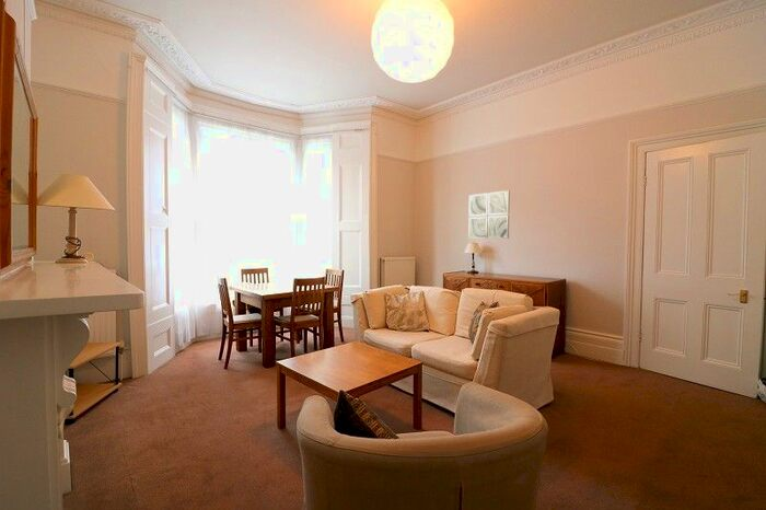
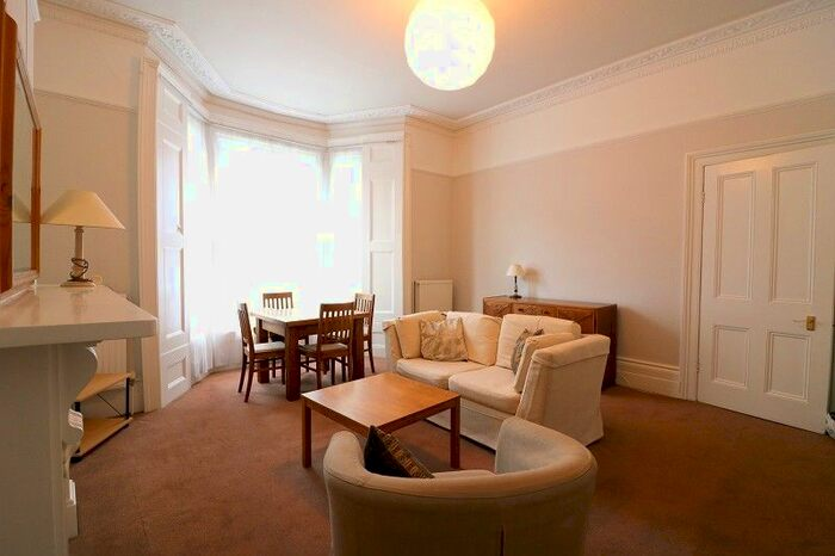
- wall art [467,189,511,240]
